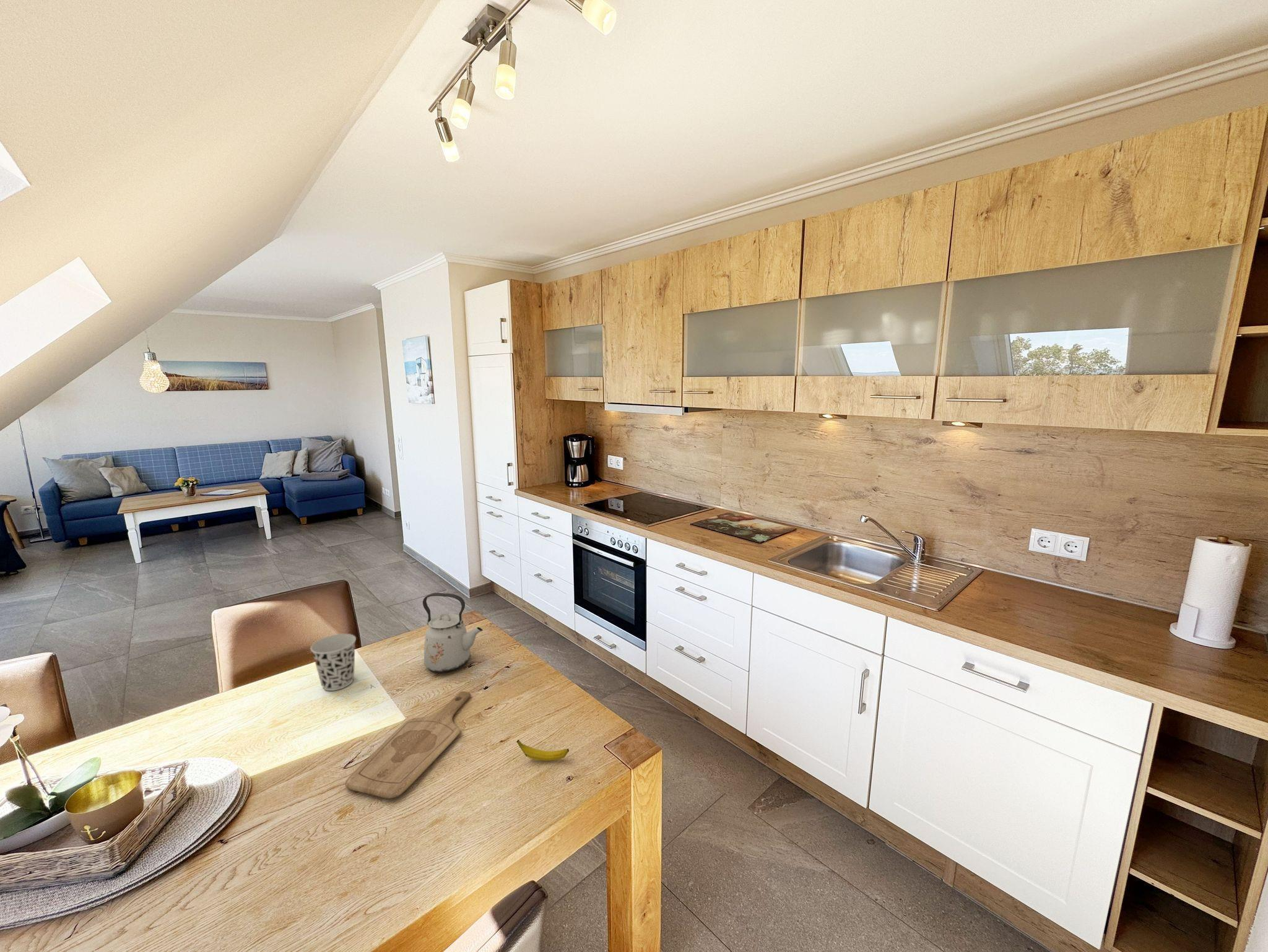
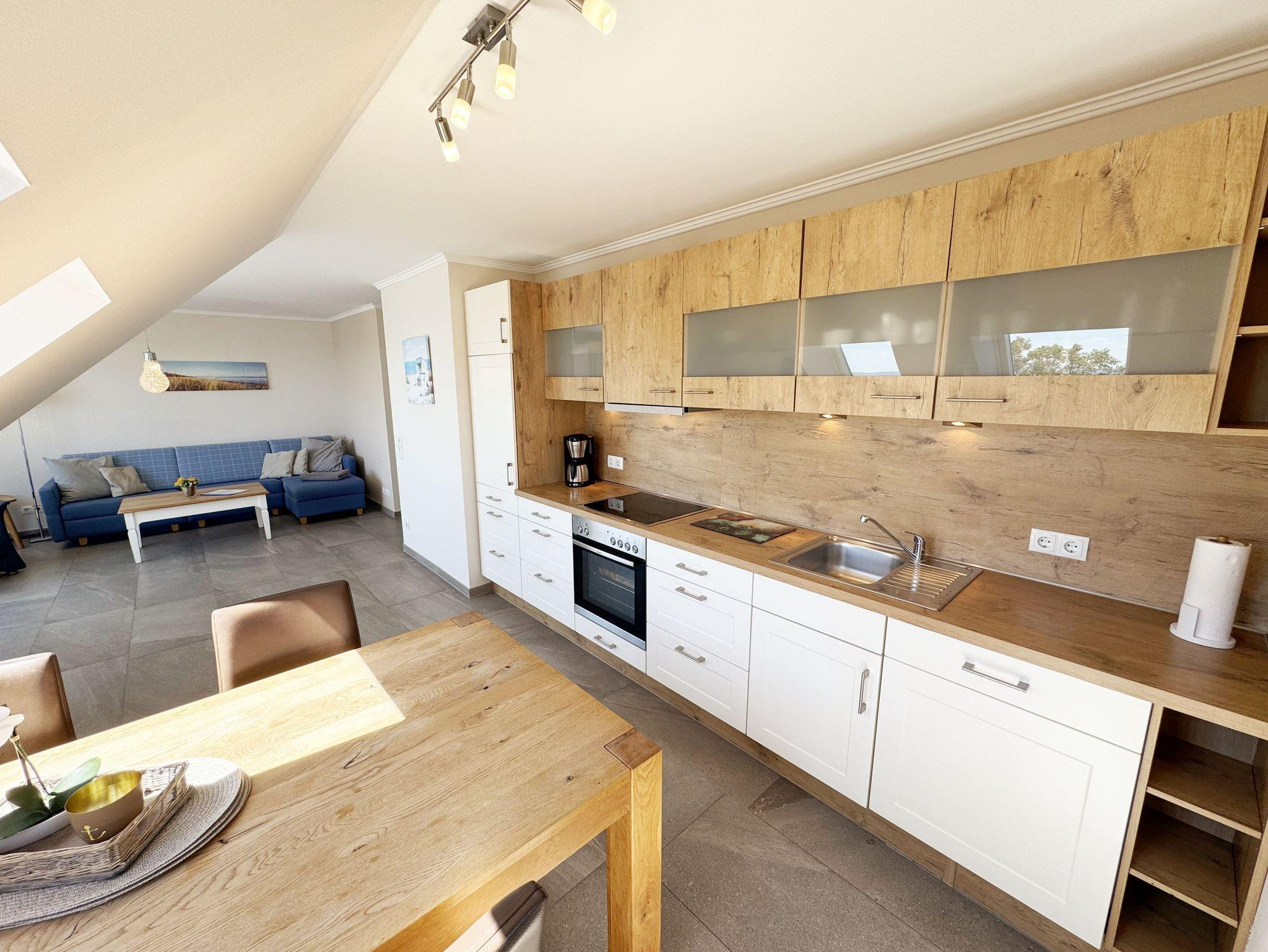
- kettle [422,592,484,673]
- cup [310,633,357,691]
- cutting board [345,691,471,799]
- banana [516,739,570,761]
